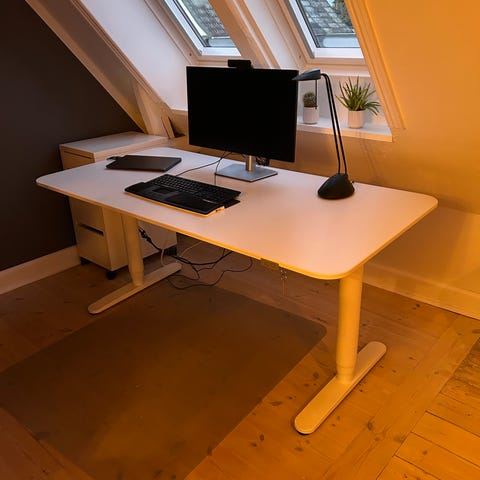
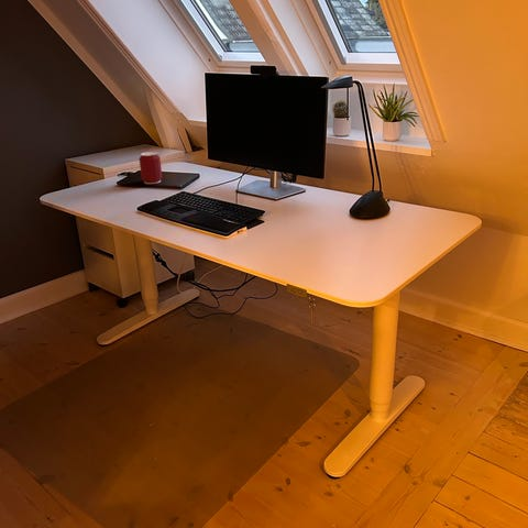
+ can [139,151,163,185]
